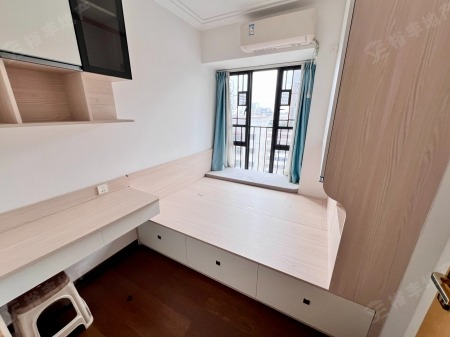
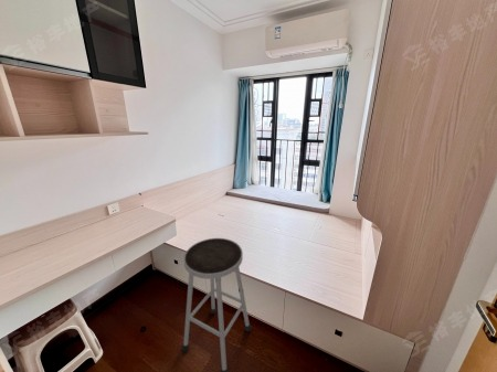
+ stool [181,237,253,372]
